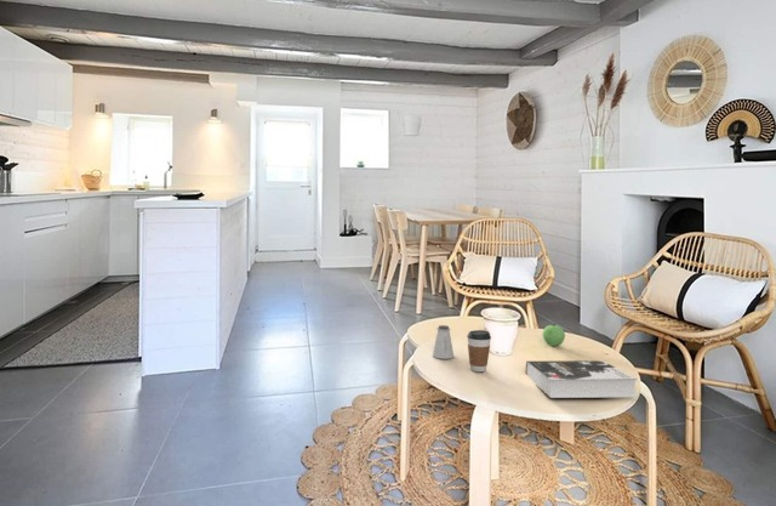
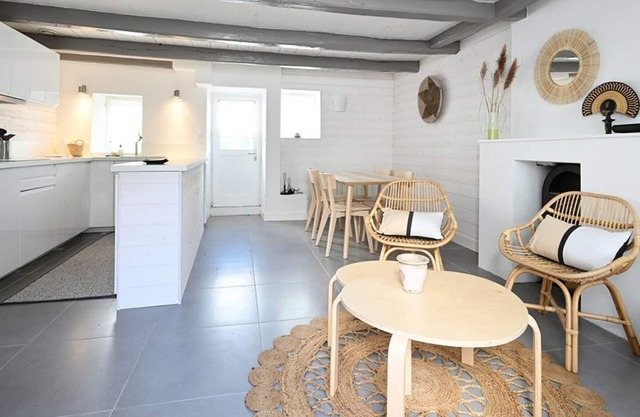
- coffee cup [466,329,492,373]
- apple [542,323,566,347]
- saltshaker [432,324,455,360]
- book [525,359,639,399]
